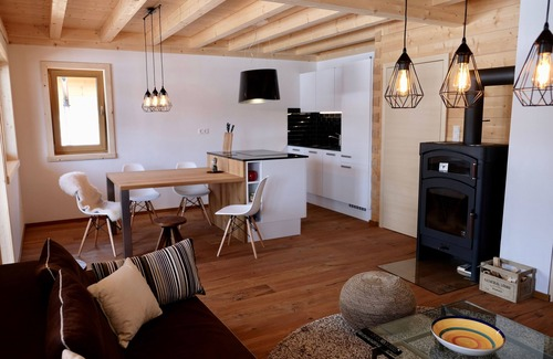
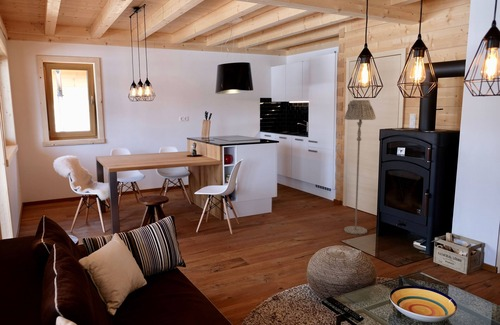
+ floor lamp [343,99,377,235]
